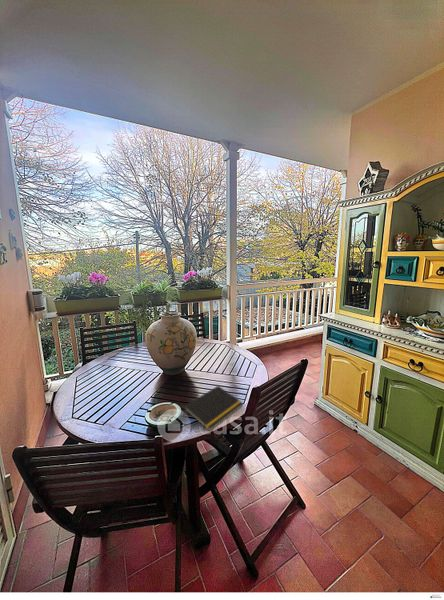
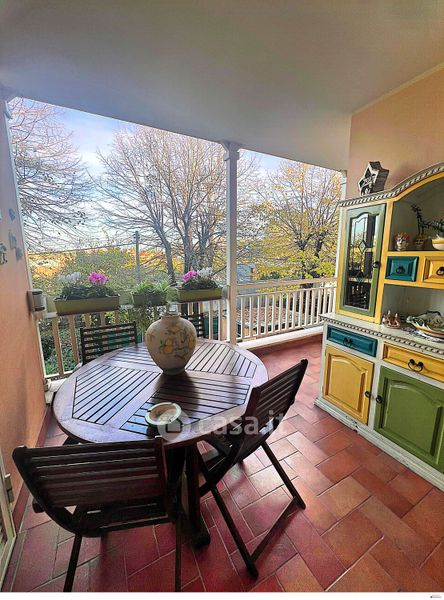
- notepad [182,385,244,432]
